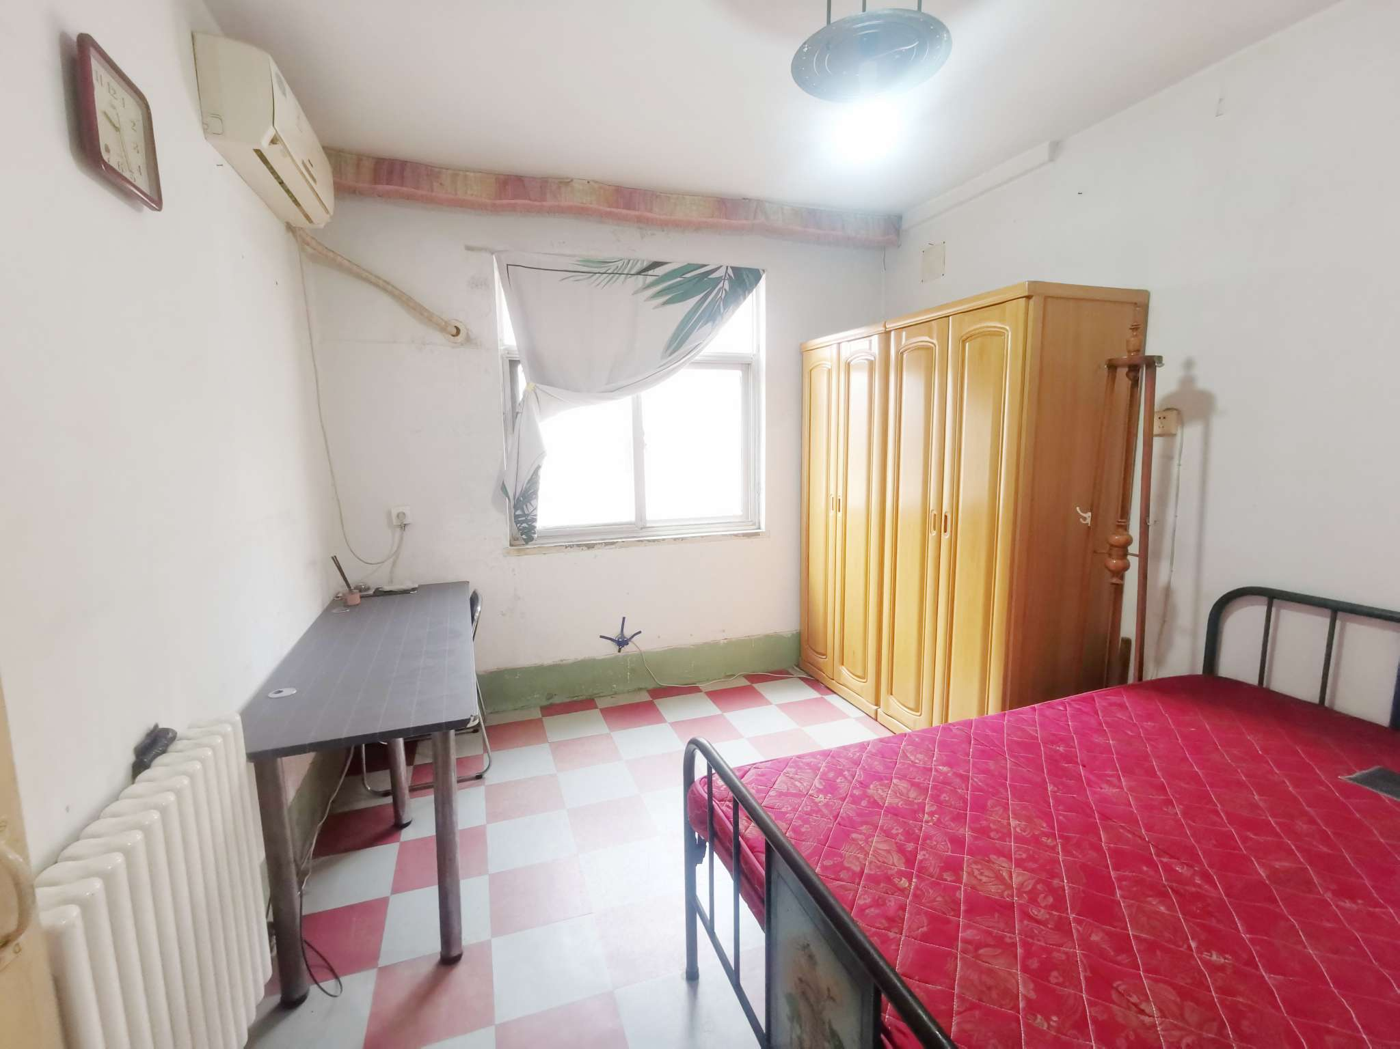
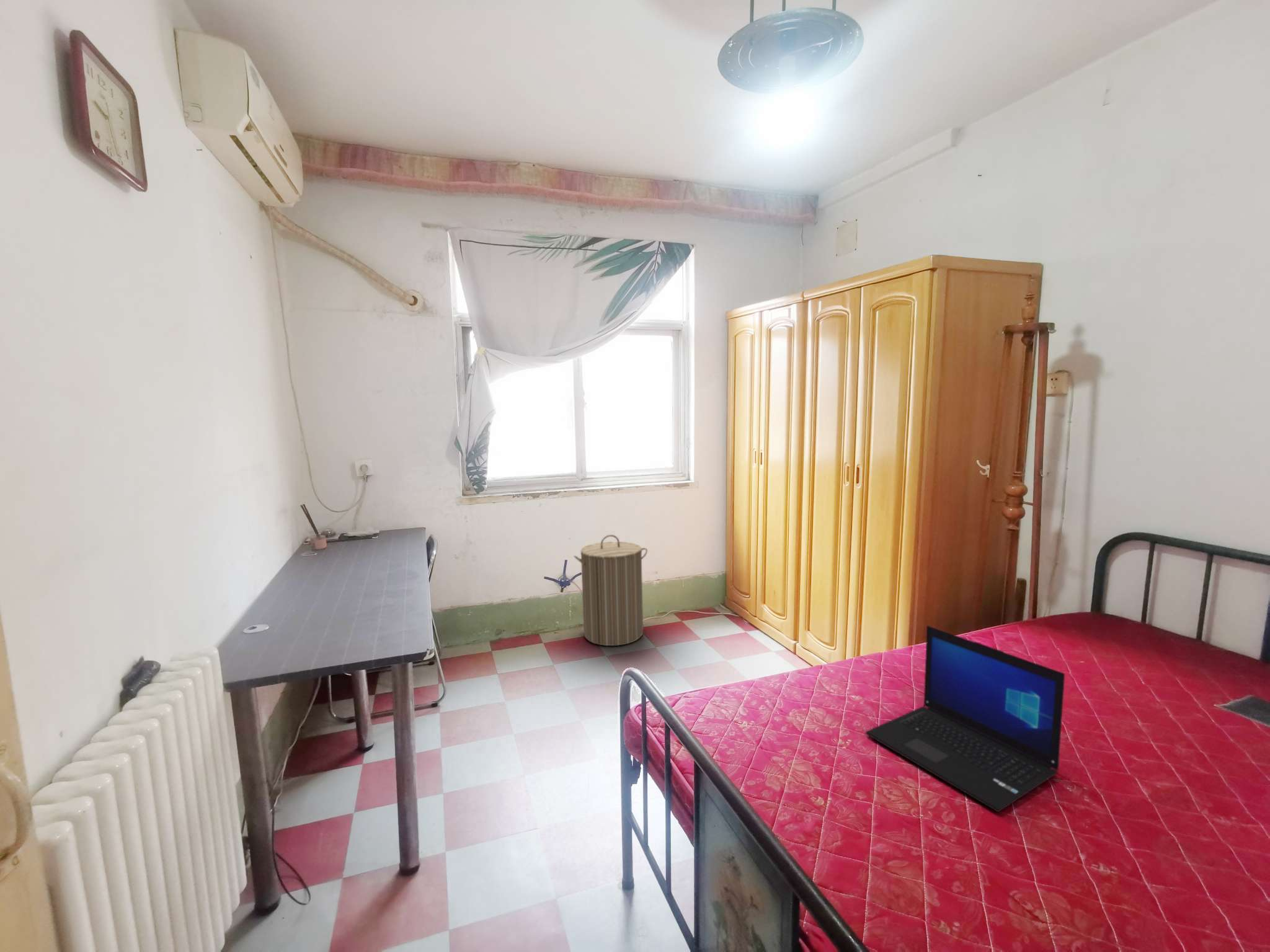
+ laptop [865,625,1065,813]
+ laundry hamper [574,534,648,646]
